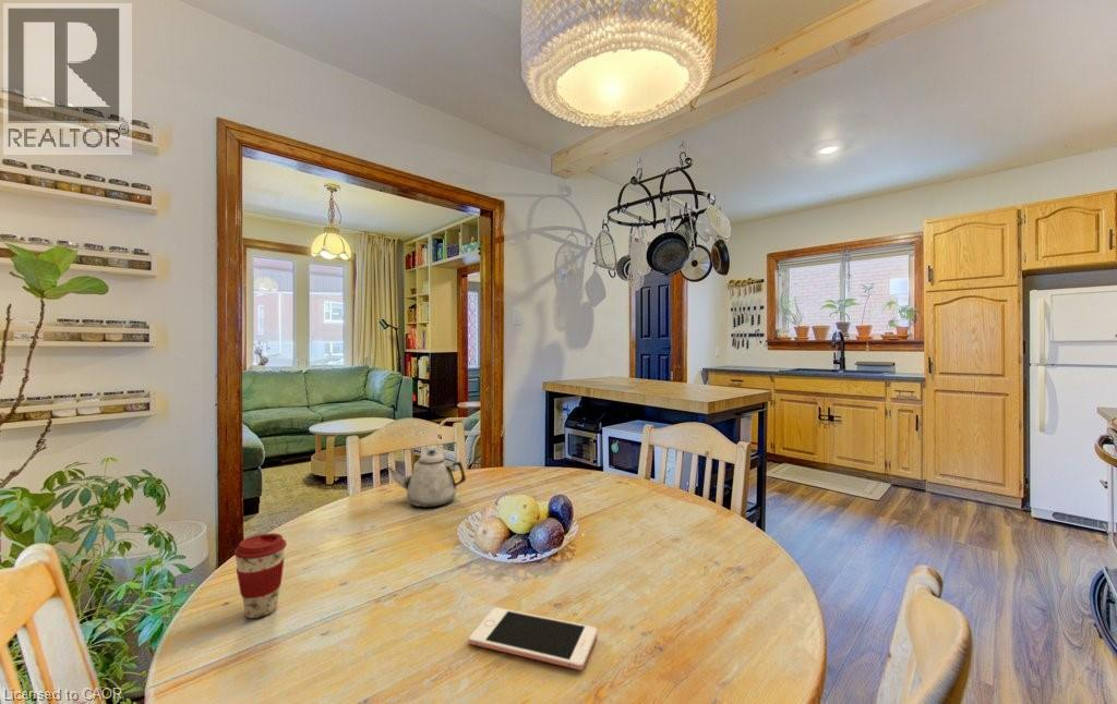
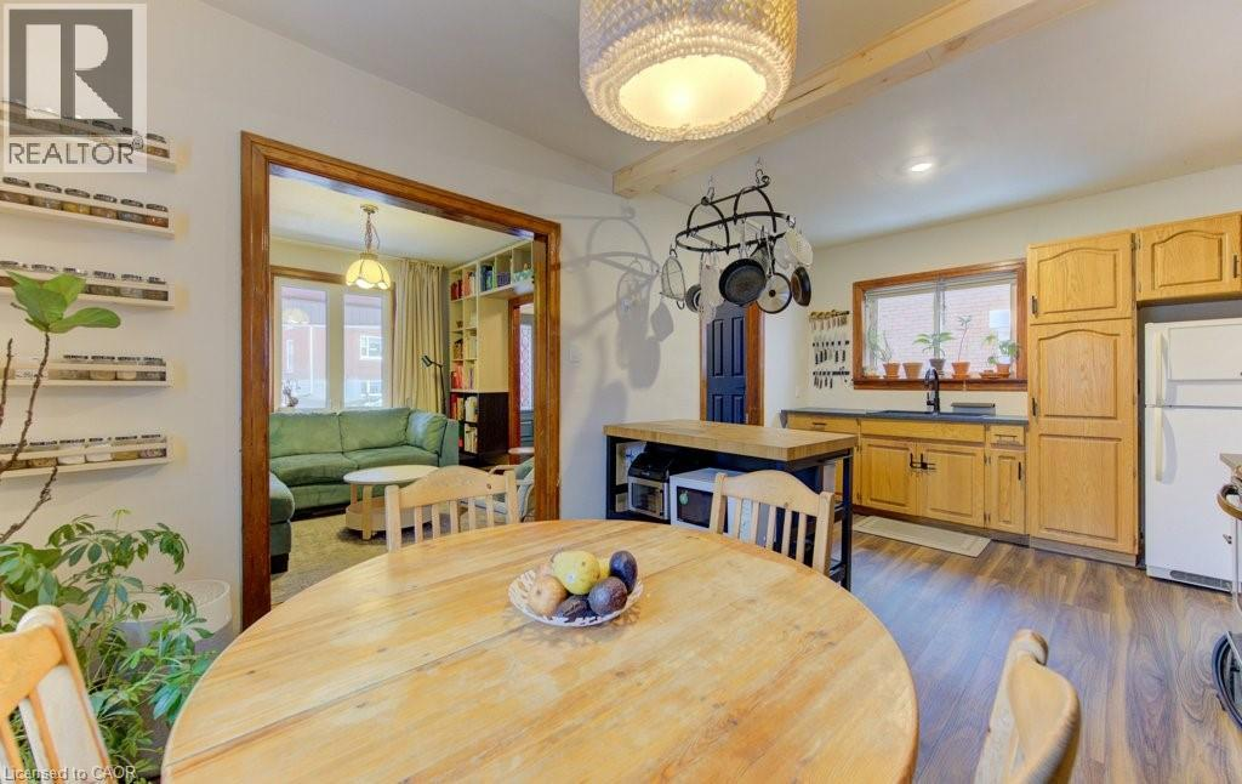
- teapot [387,449,467,508]
- coffee cup [233,532,288,619]
- cell phone [468,607,598,671]
